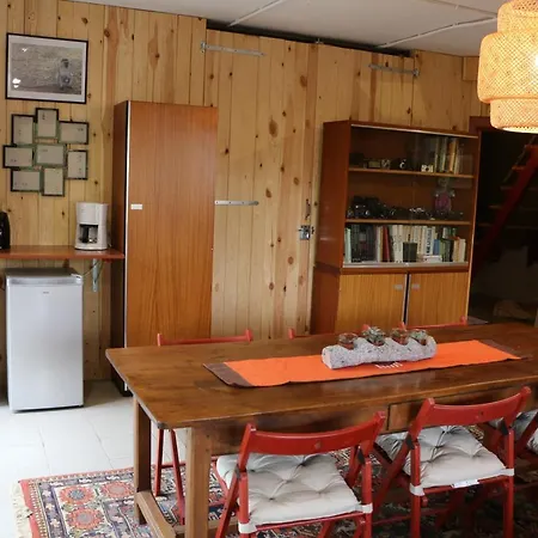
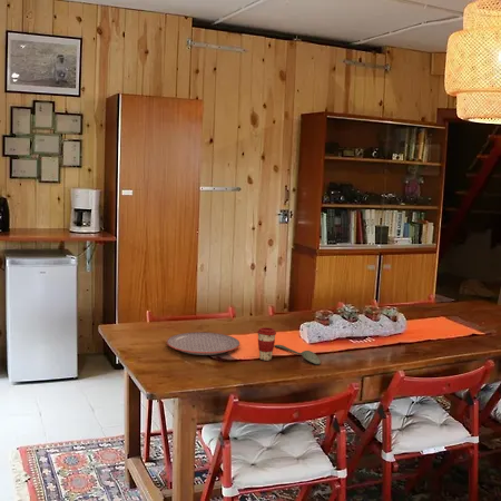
+ coffee cup [256,326,277,362]
+ plate [166,331,240,356]
+ spoon [274,344,322,365]
